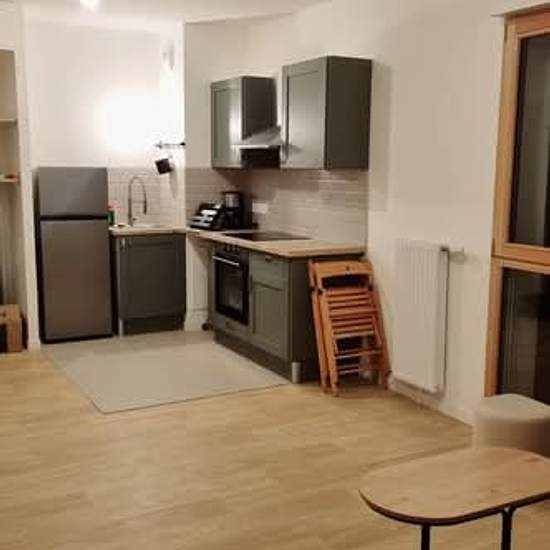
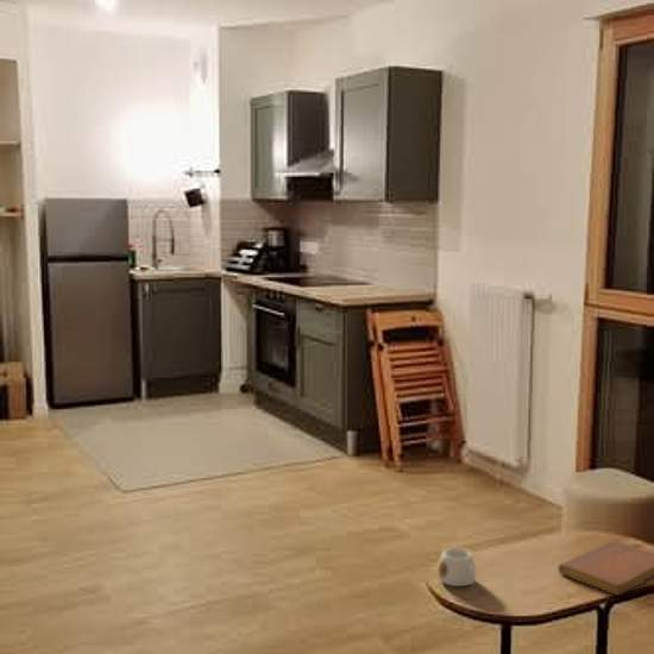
+ notebook [558,539,654,596]
+ mug [436,547,477,587]
